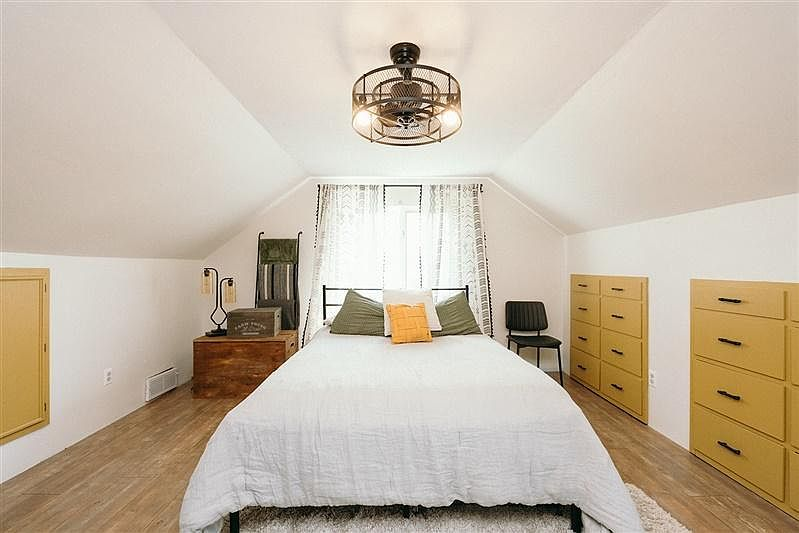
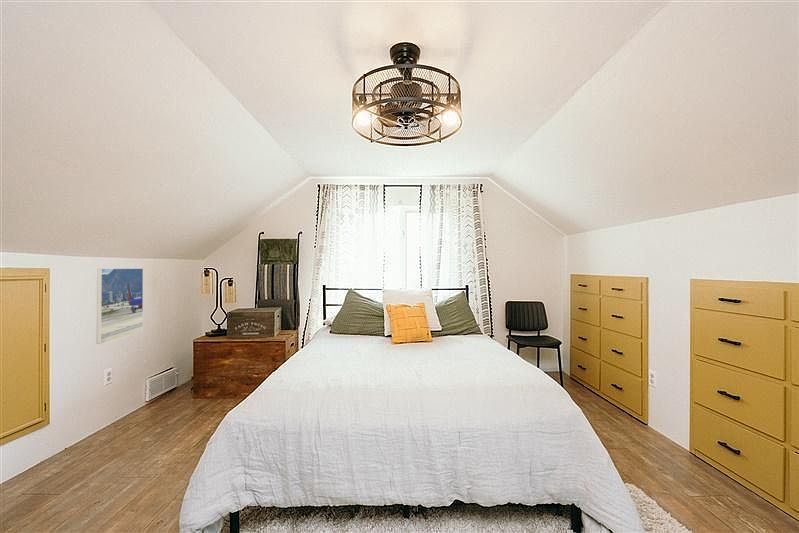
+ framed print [96,267,144,345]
